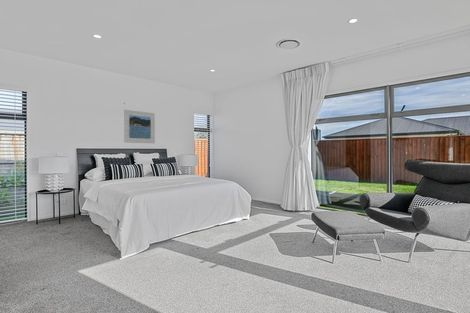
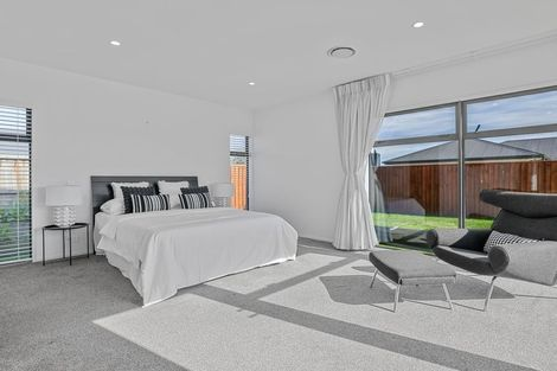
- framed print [123,109,156,145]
